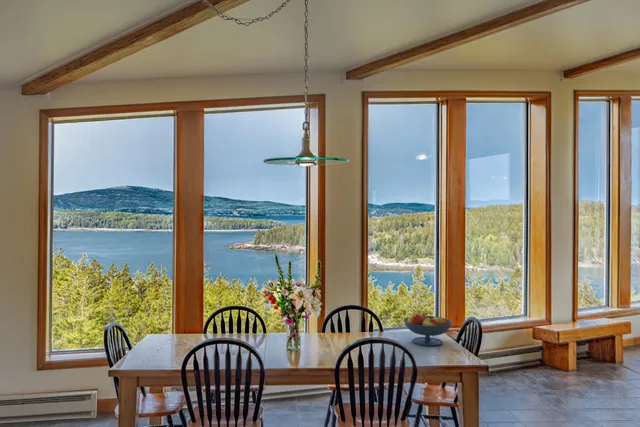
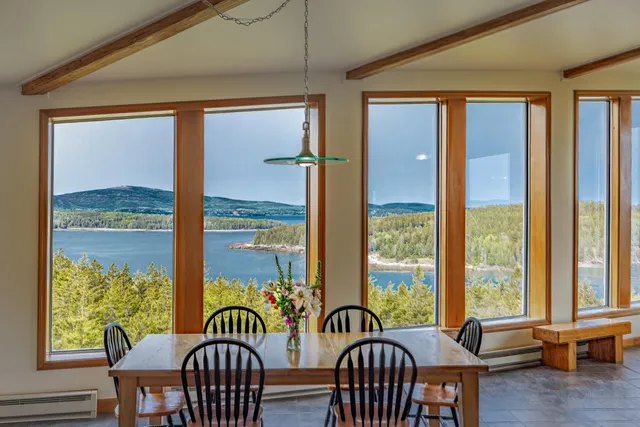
- fruit bowl [403,313,453,347]
